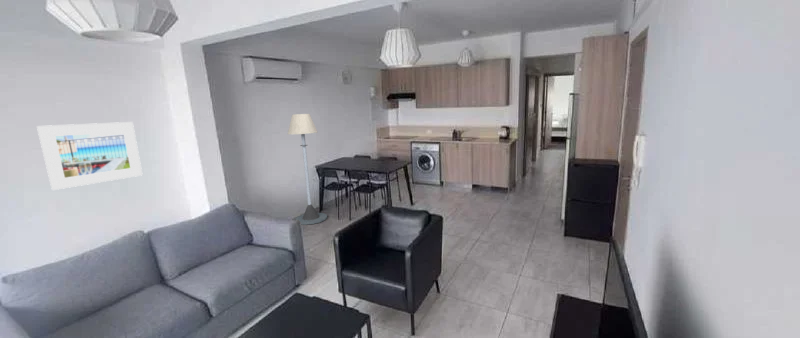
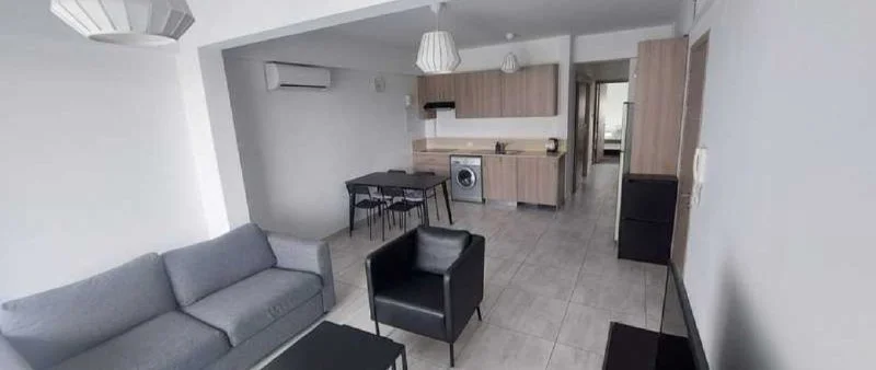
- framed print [36,121,144,191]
- floor lamp [287,113,328,226]
